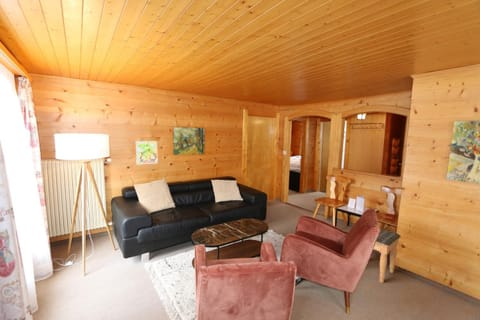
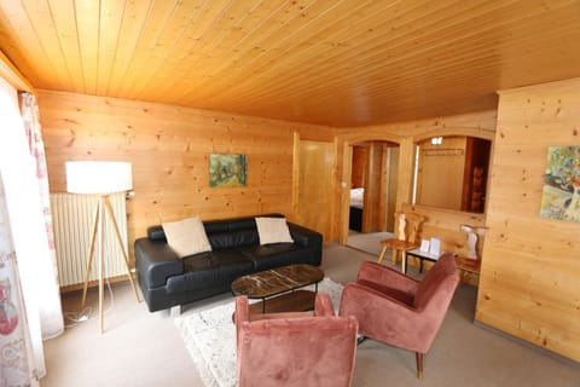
- footstool [372,228,402,284]
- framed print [135,140,159,165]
